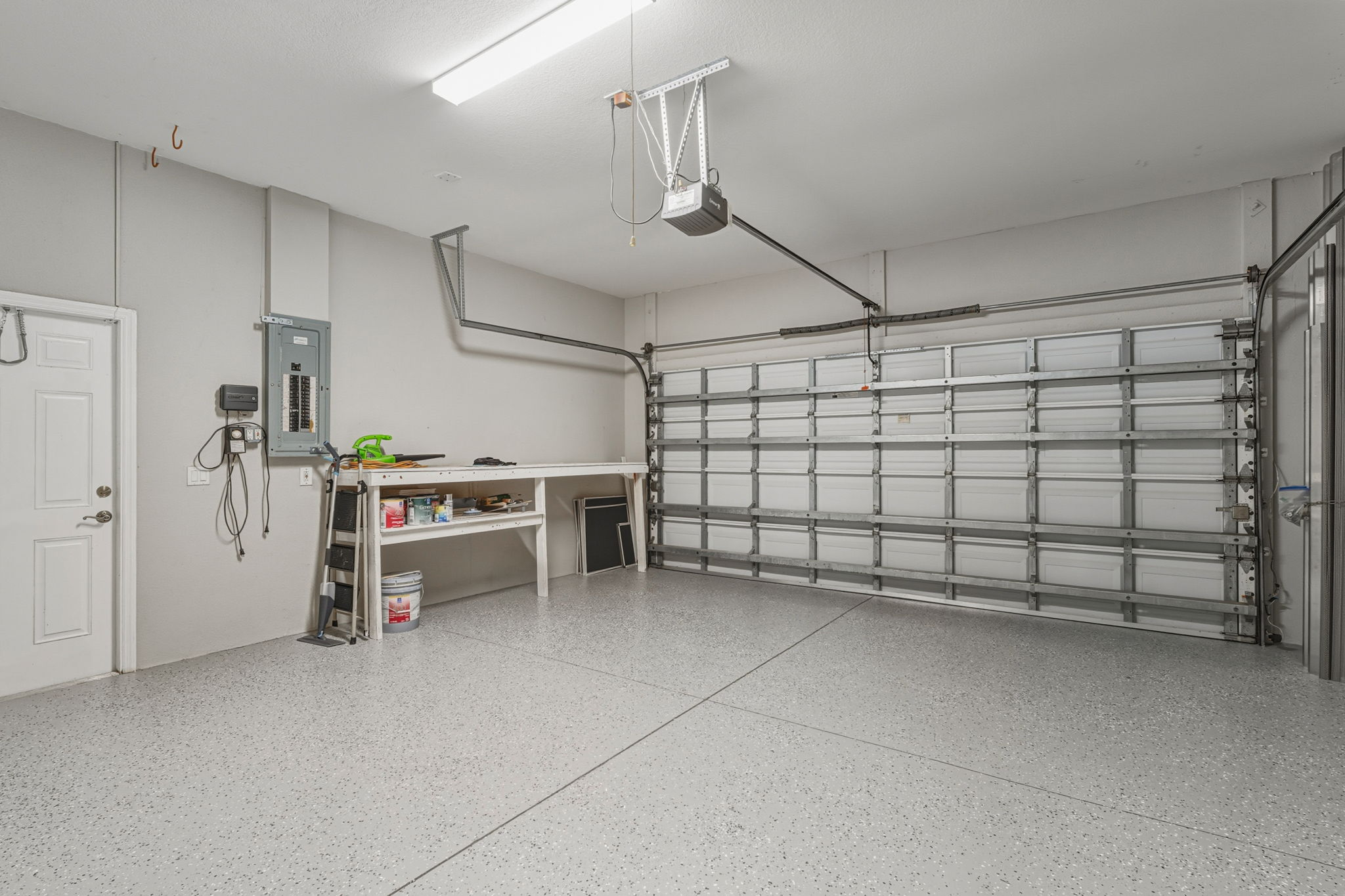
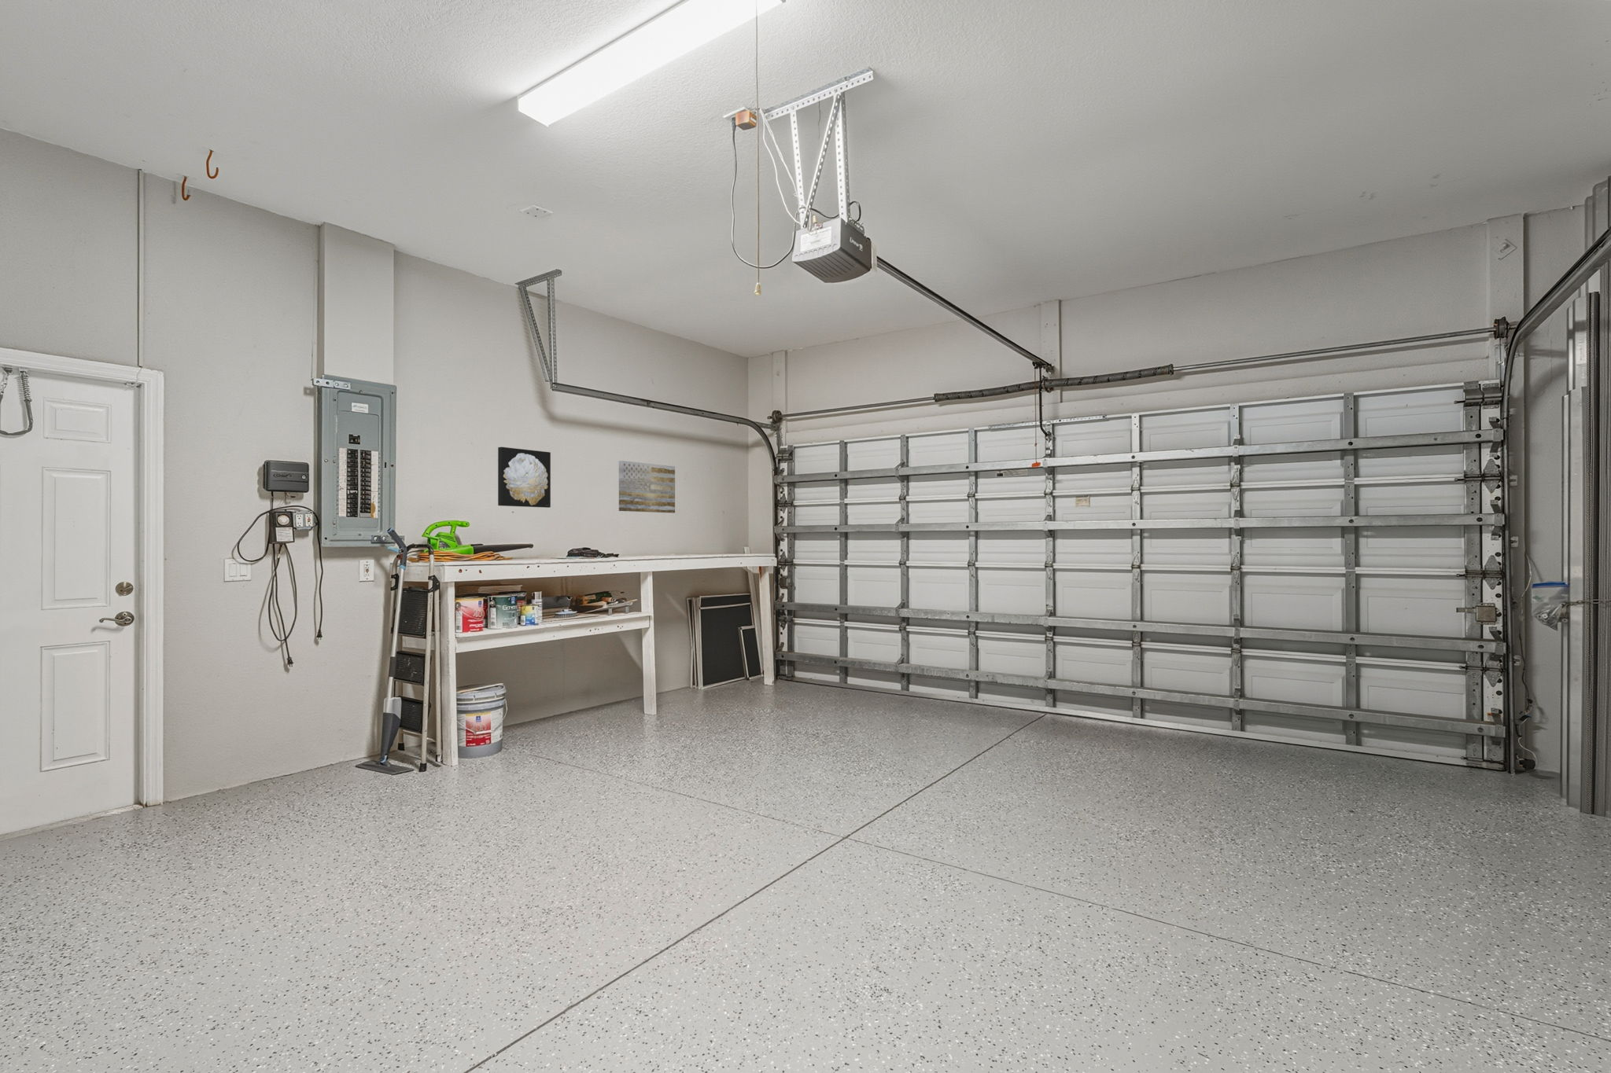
+ wall art [497,447,551,509]
+ wall art [618,460,676,514]
